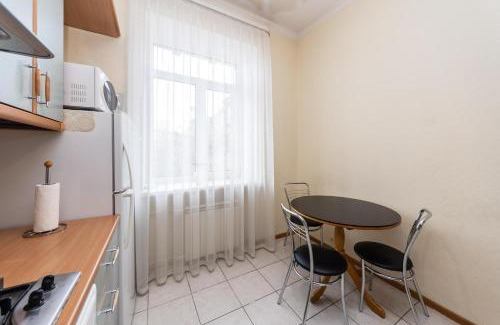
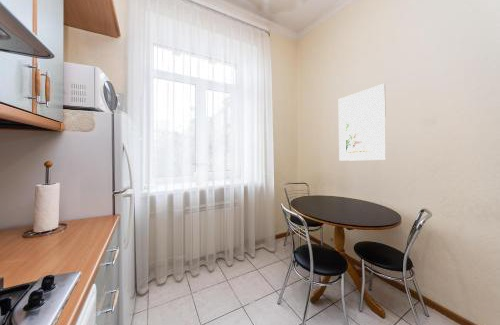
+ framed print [338,83,387,162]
